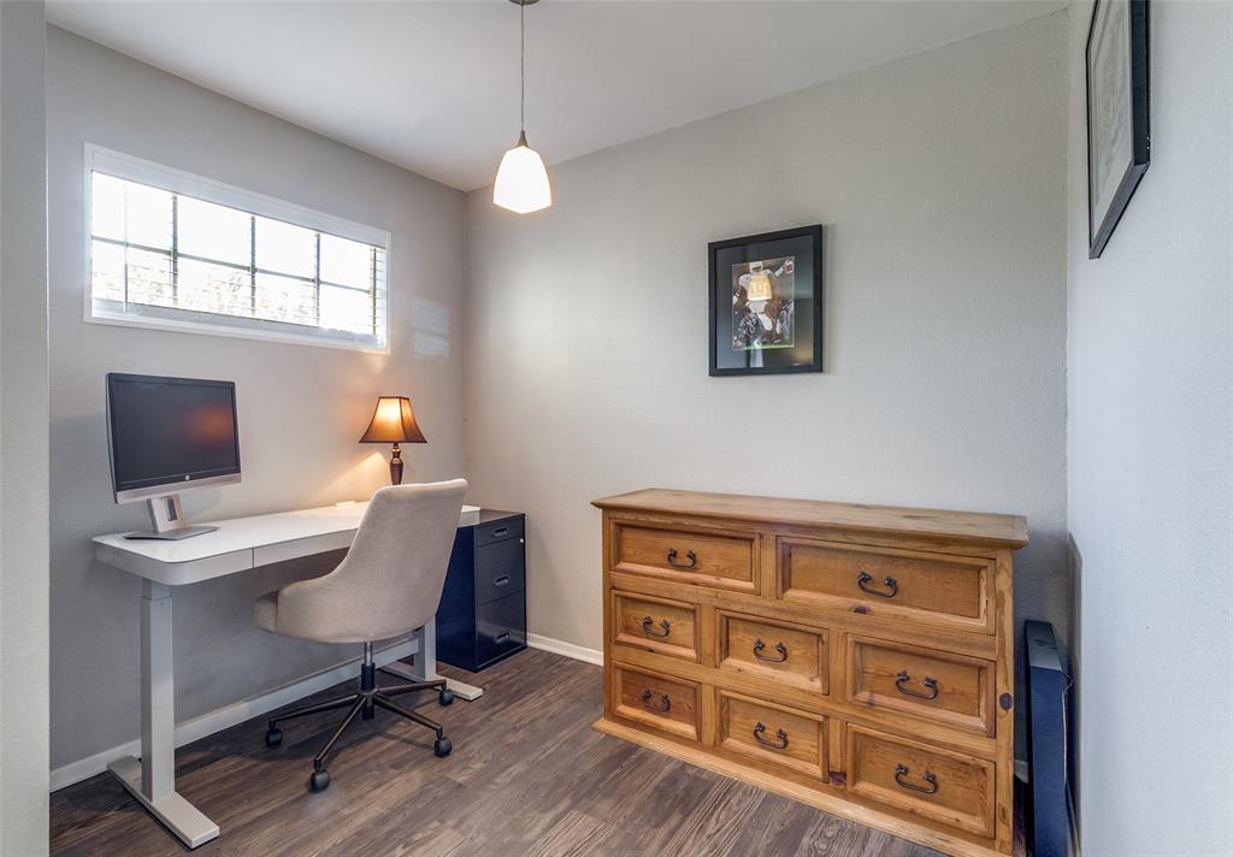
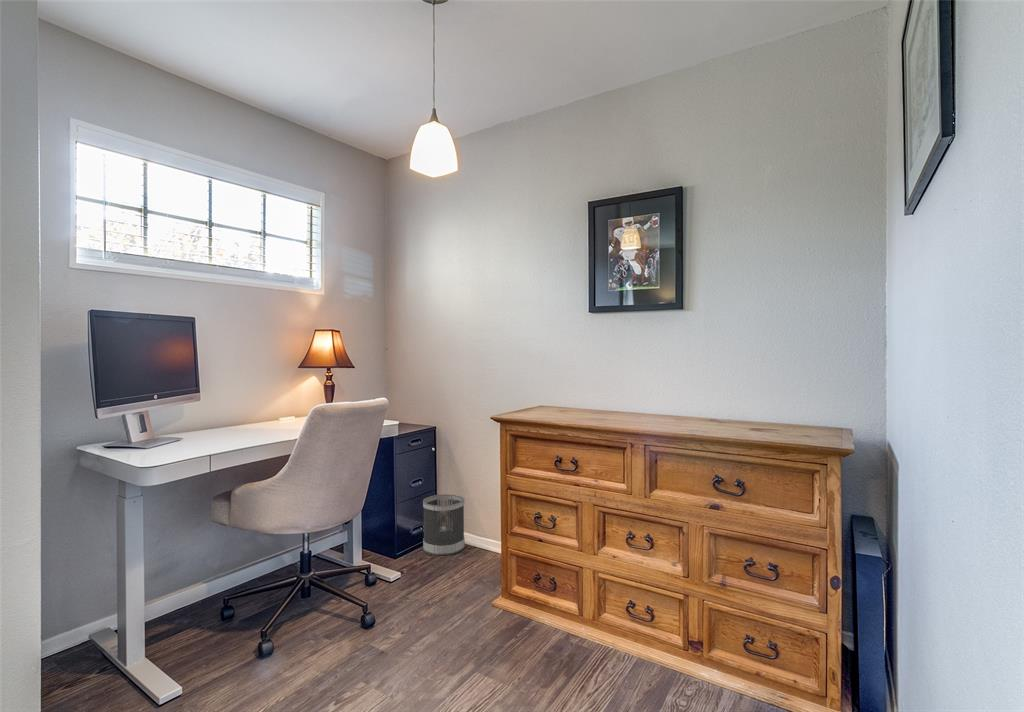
+ wastebasket [422,493,466,556]
